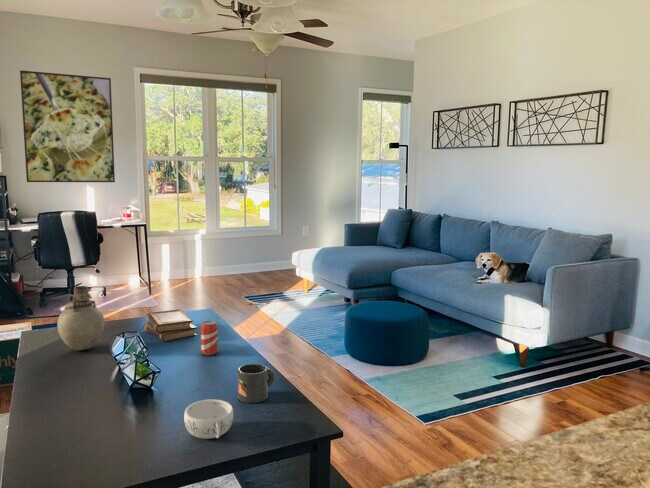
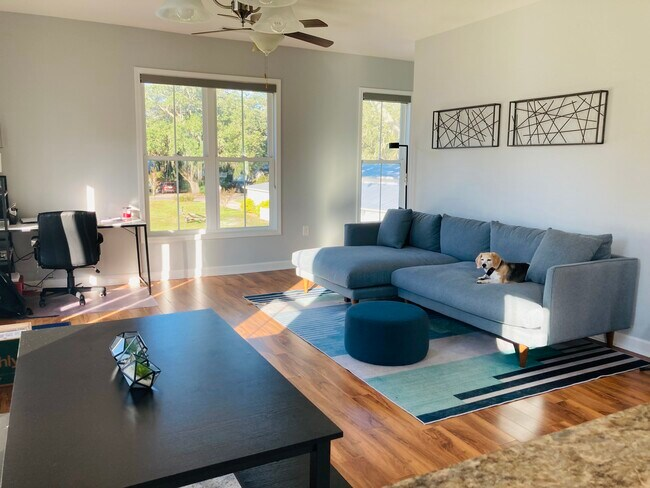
- beverage can [200,320,219,356]
- vase [56,285,105,351]
- mug [237,363,276,404]
- decorative bowl [183,398,234,440]
- book set [141,308,198,343]
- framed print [19,69,116,183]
